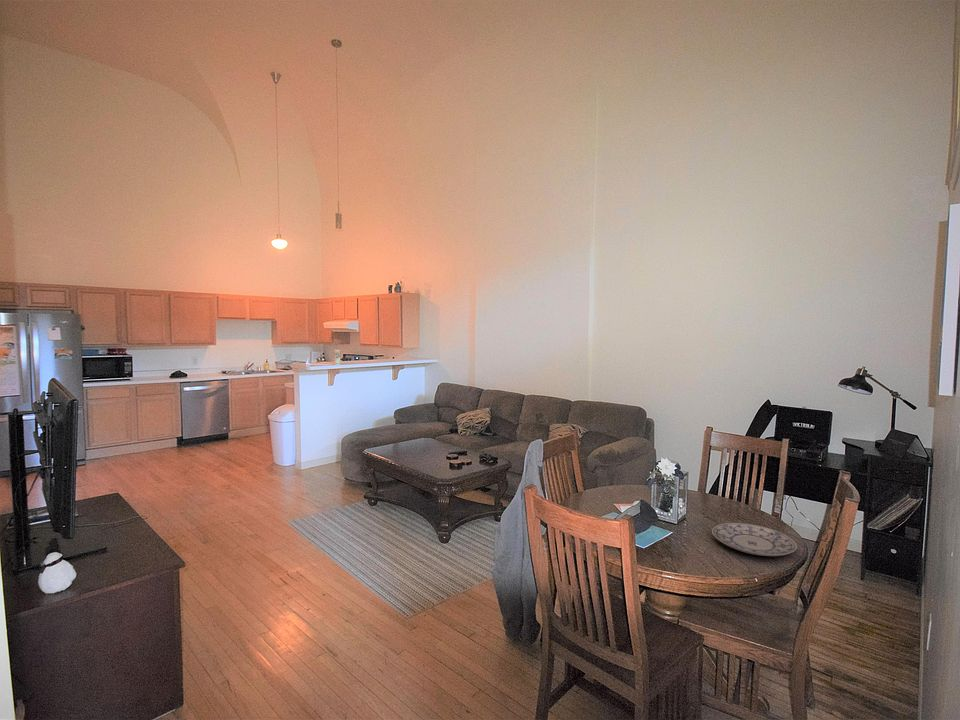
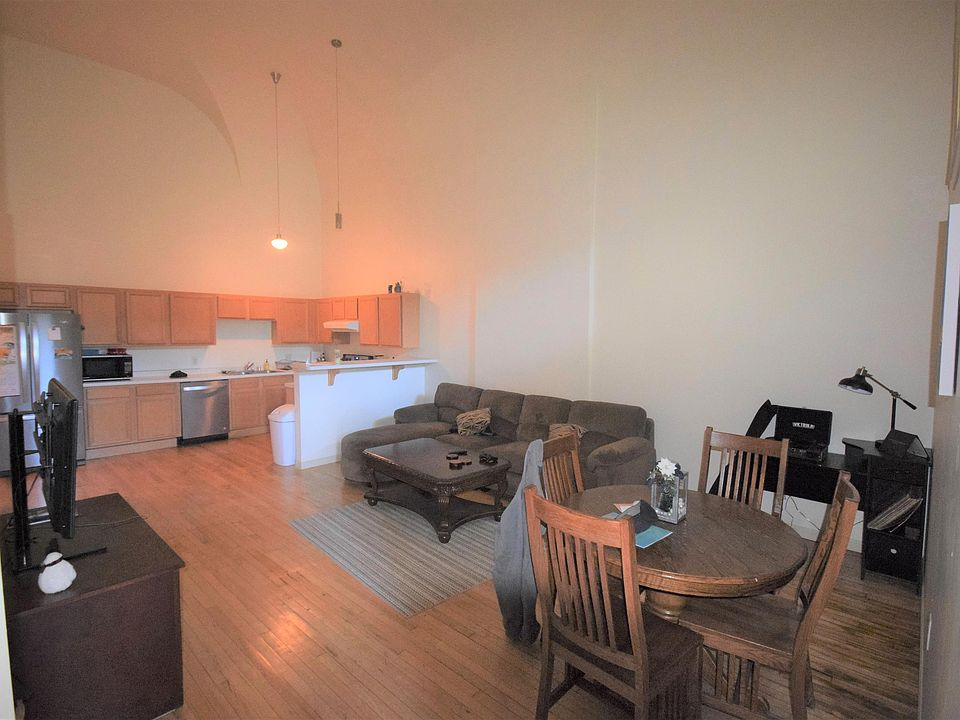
- plate [711,522,798,557]
